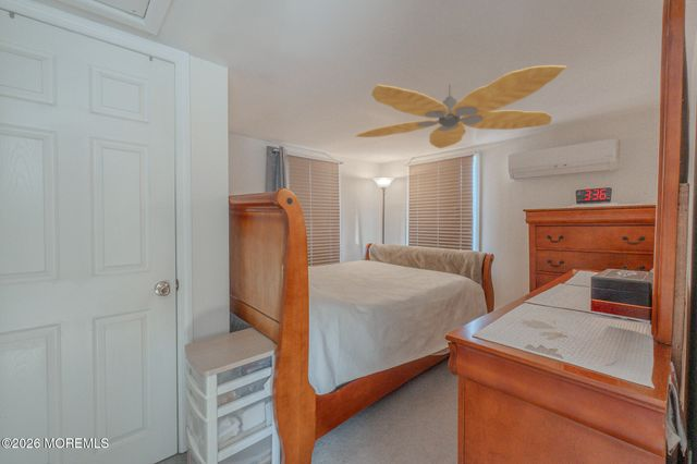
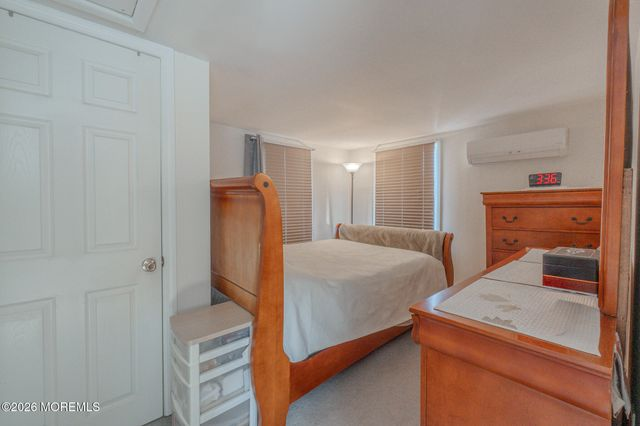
- ceiling fan [354,64,567,149]
